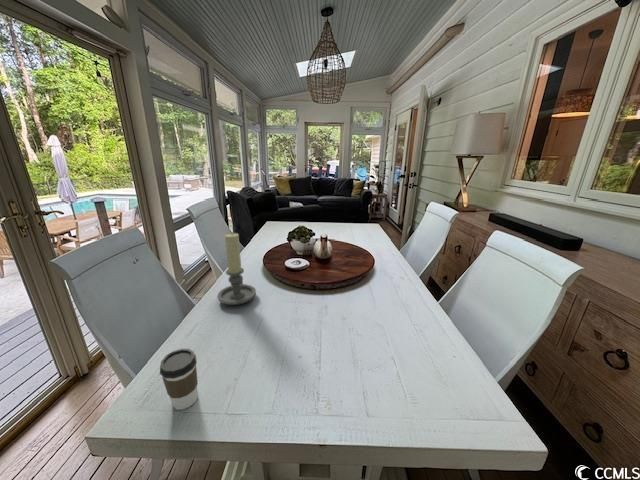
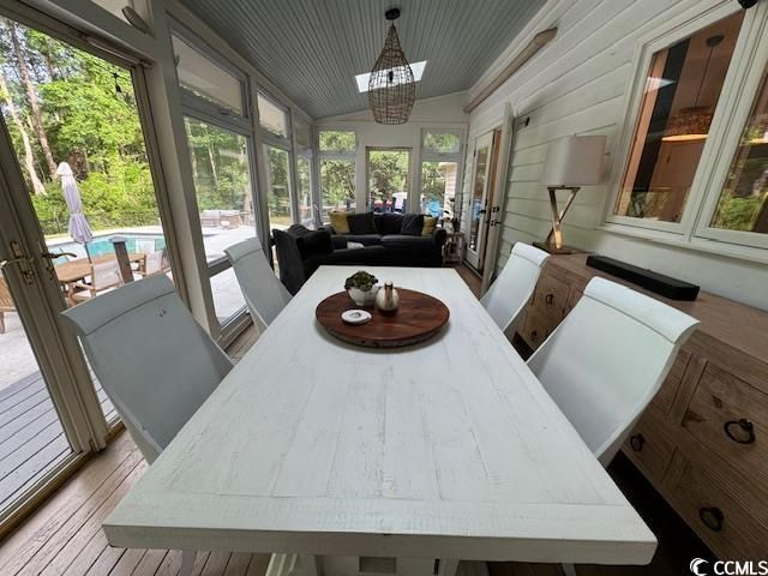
- candle holder [216,232,257,306]
- coffee cup [159,348,199,411]
